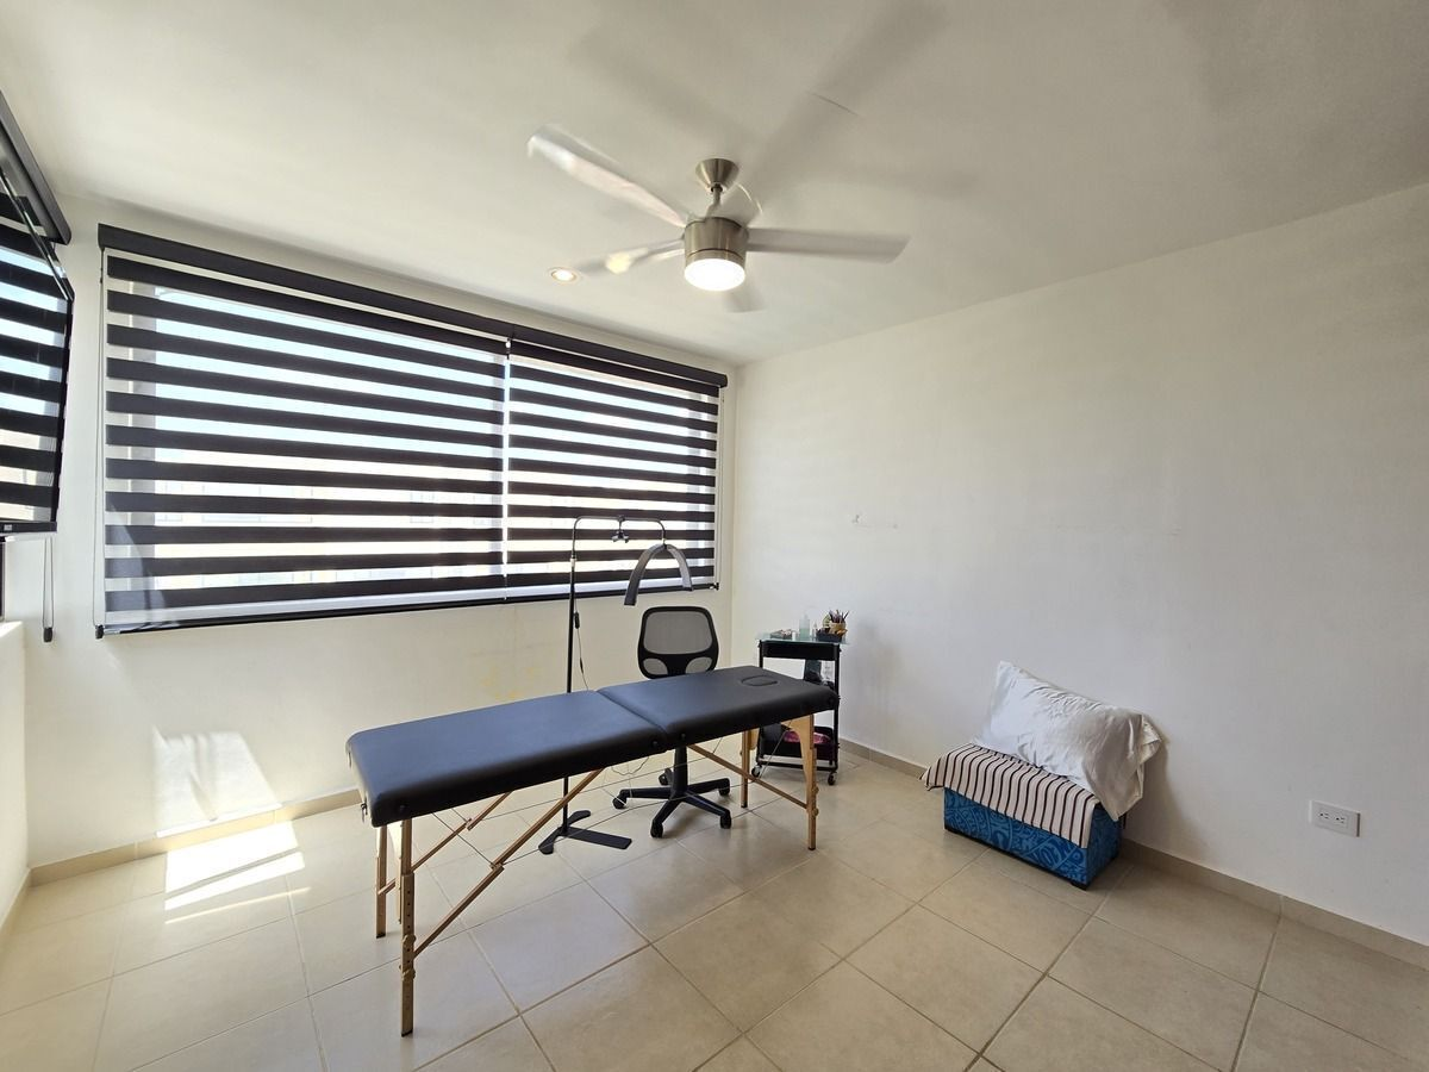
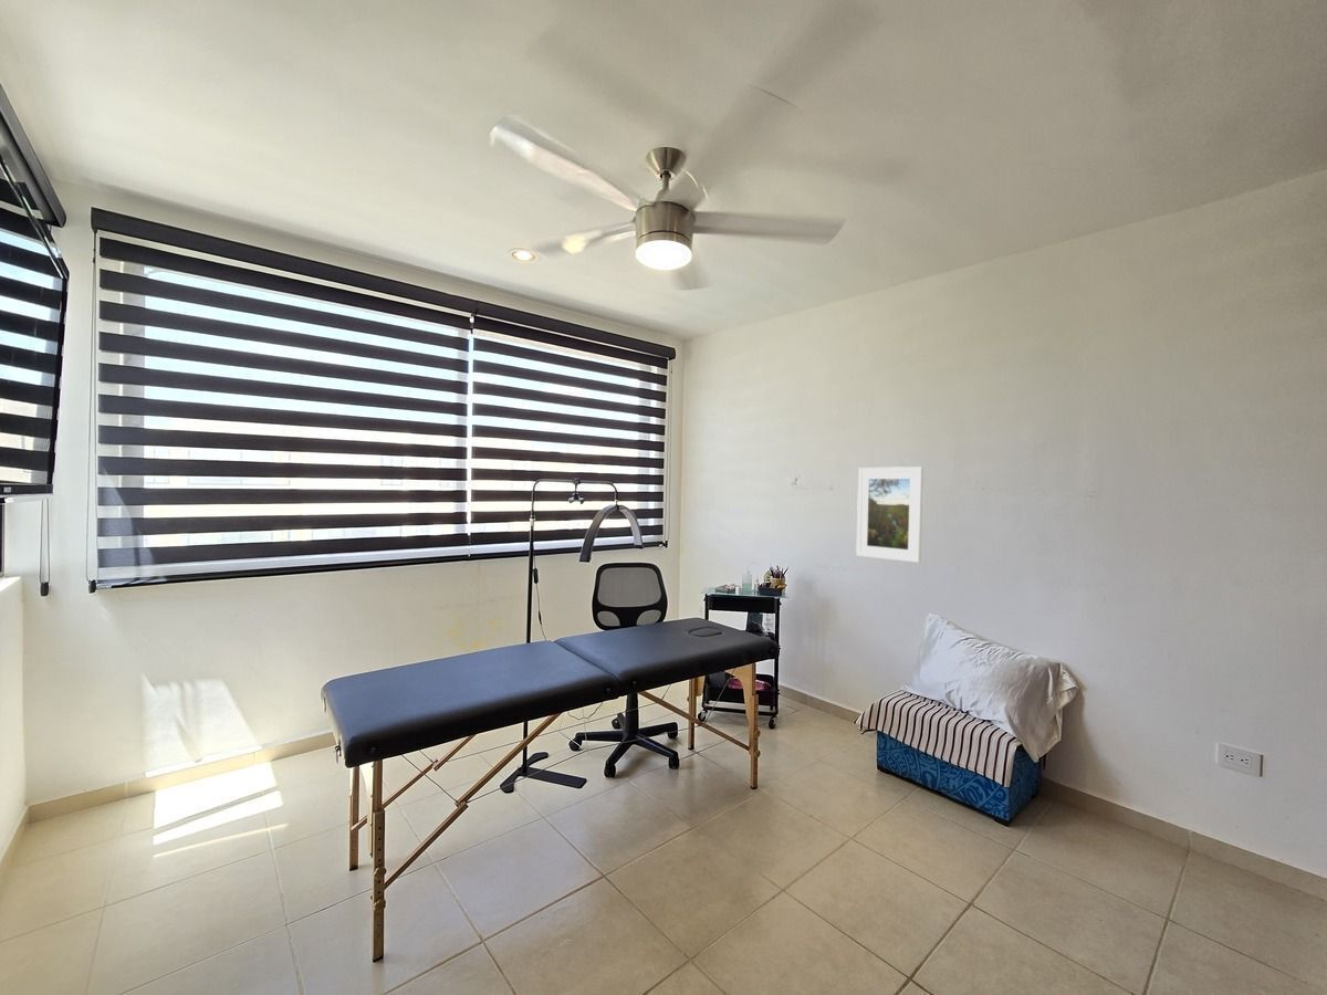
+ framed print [855,465,924,564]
